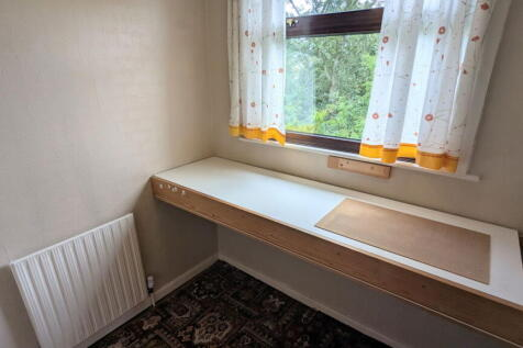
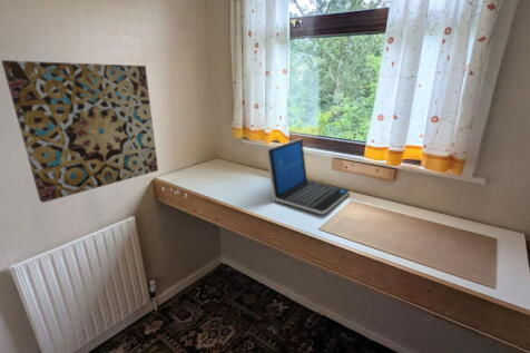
+ wall art [1,59,159,204]
+ laptop [265,138,350,215]
